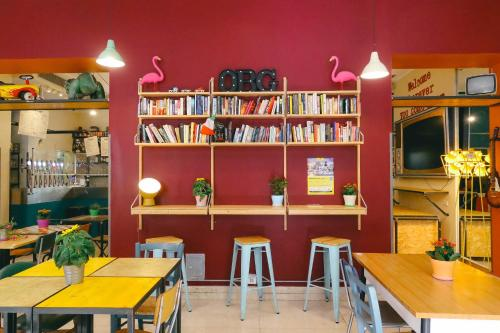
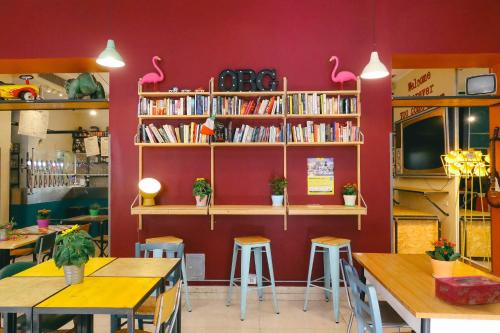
+ tissue box [434,274,500,307]
